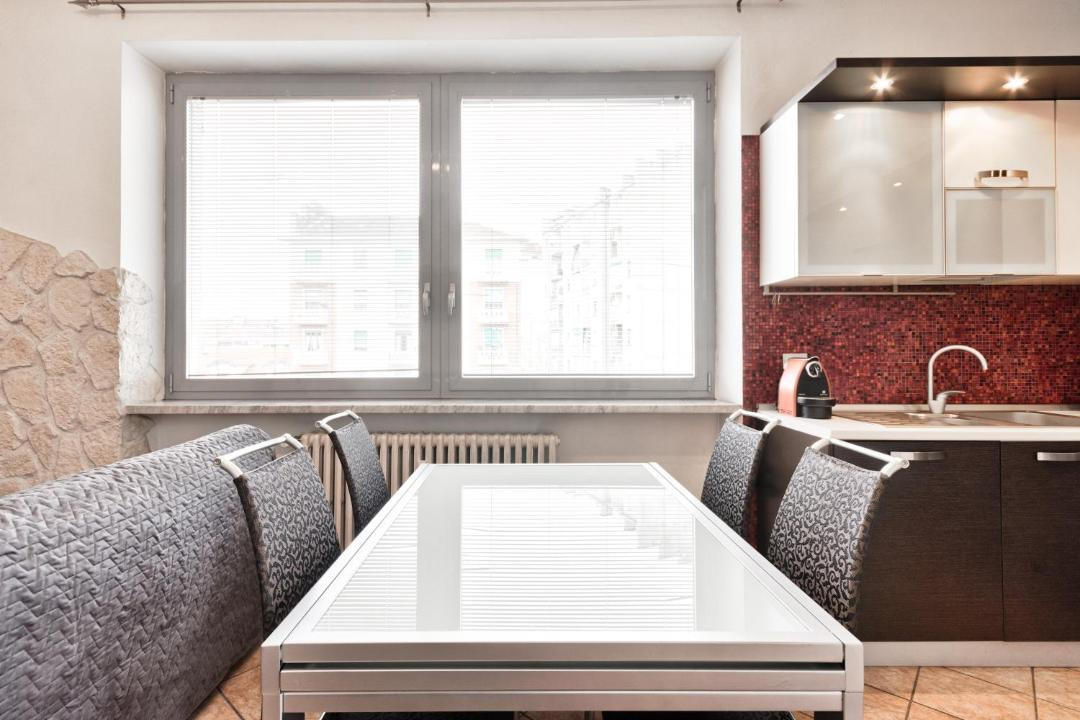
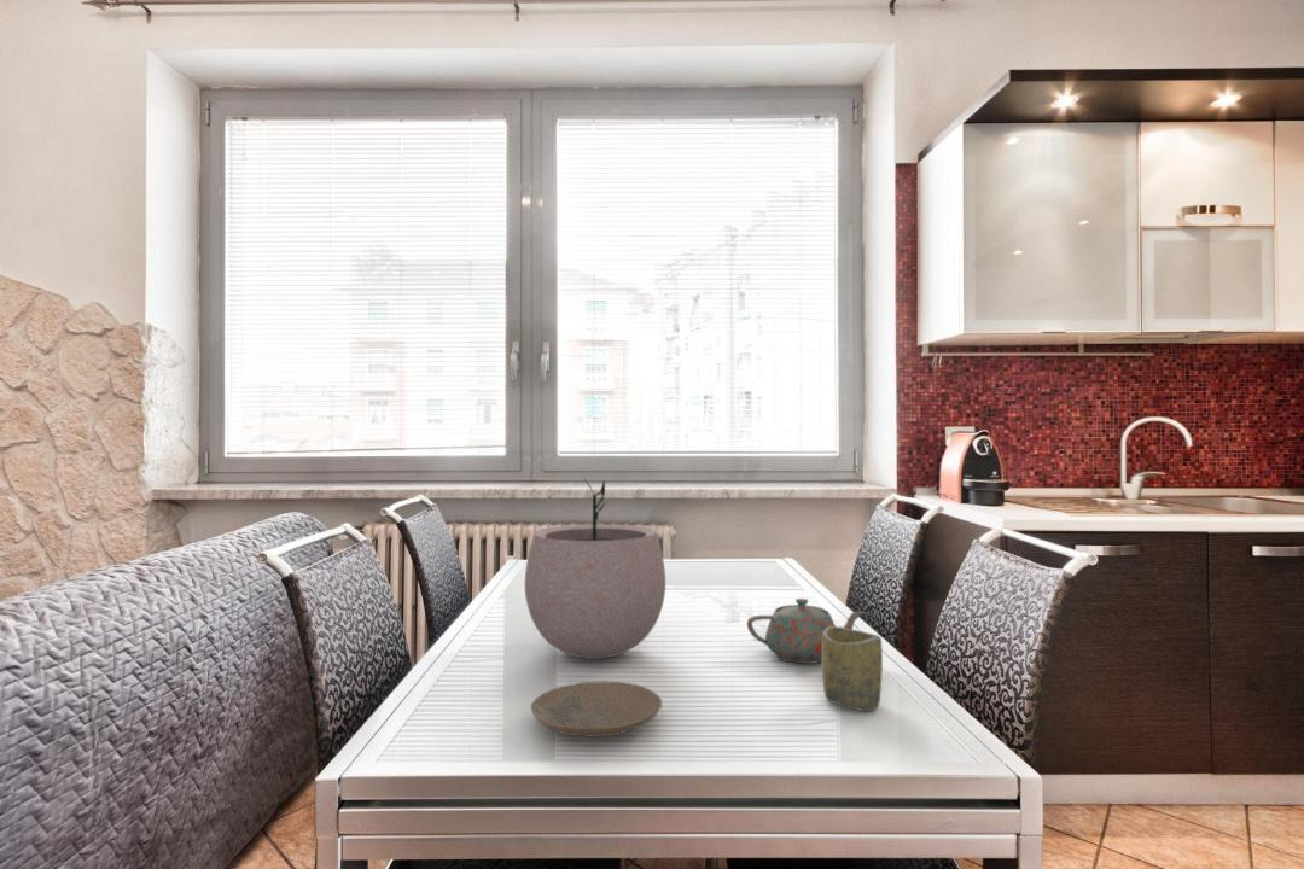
+ cup [821,625,884,712]
+ plant pot [524,478,666,660]
+ teapot [746,597,866,665]
+ plate [530,680,663,737]
